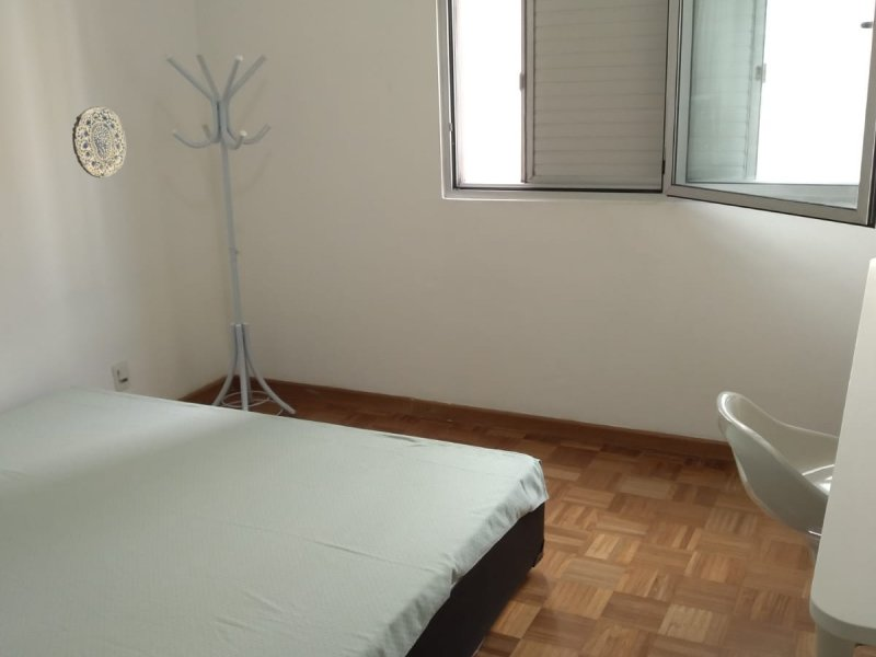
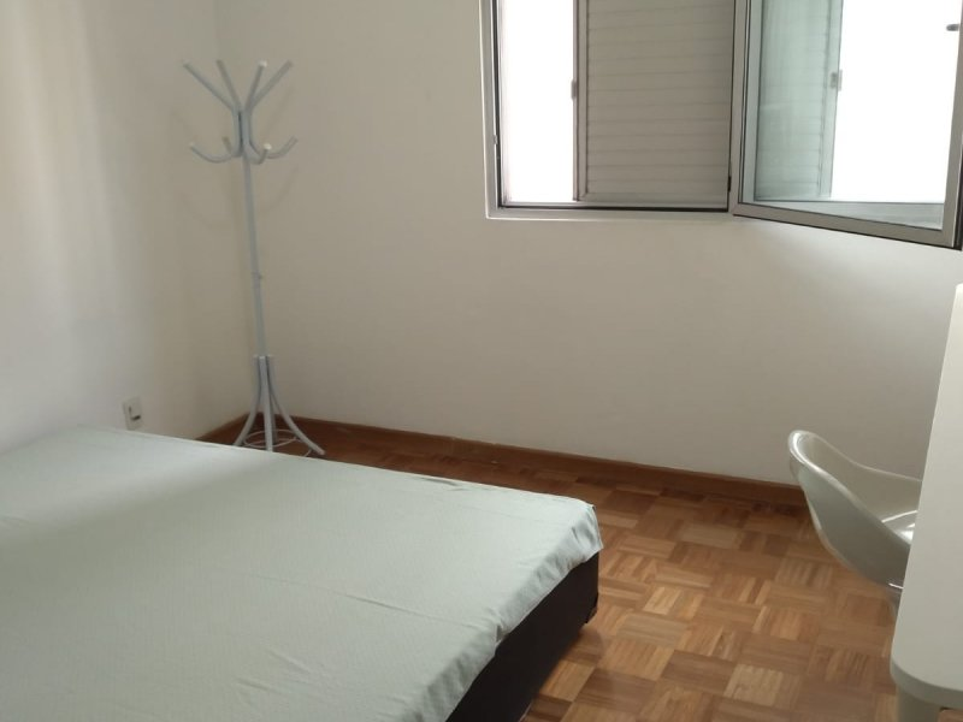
- decorative plate [71,106,127,178]
